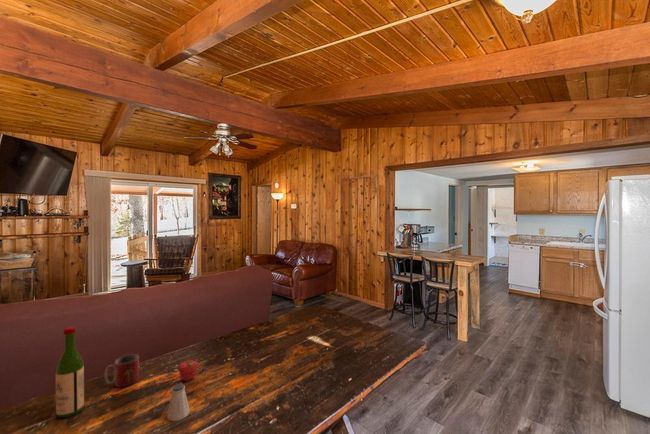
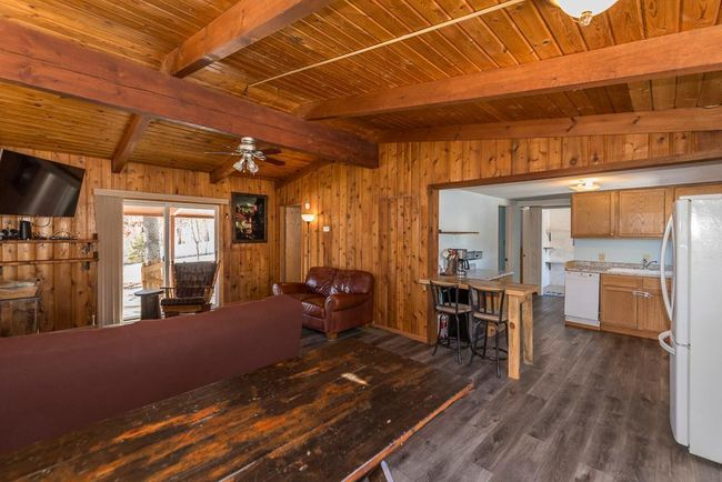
- apple [177,359,199,382]
- wine bottle [55,326,85,419]
- saltshaker [166,383,191,422]
- mug [104,353,140,388]
